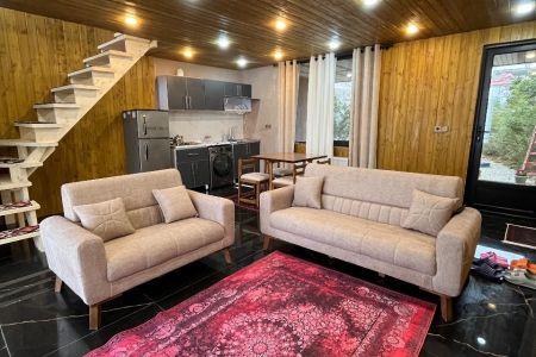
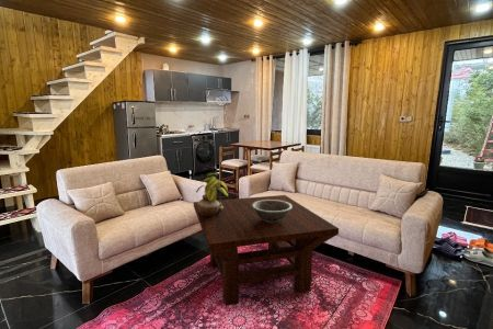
+ decorative bowl [252,200,293,223]
+ coffee table [193,194,340,307]
+ potted plant [195,172,229,218]
